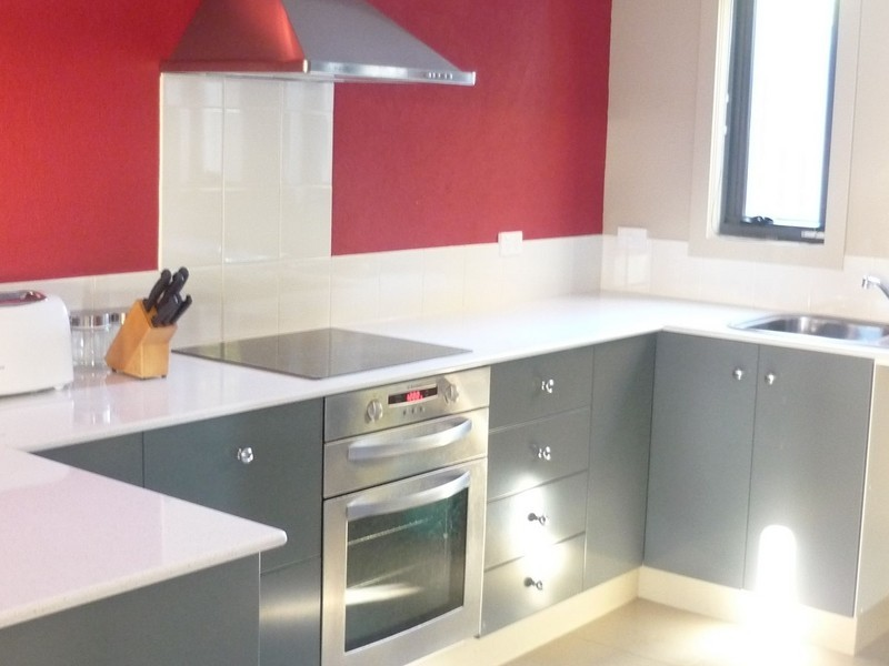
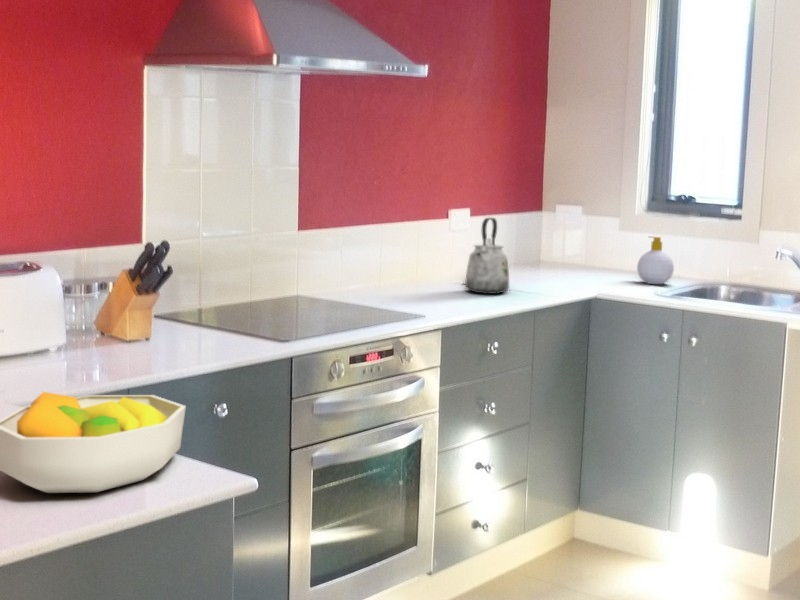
+ fruit bowl [0,391,187,494]
+ soap bottle [636,236,675,285]
+ kettle [464,217,510,295]
